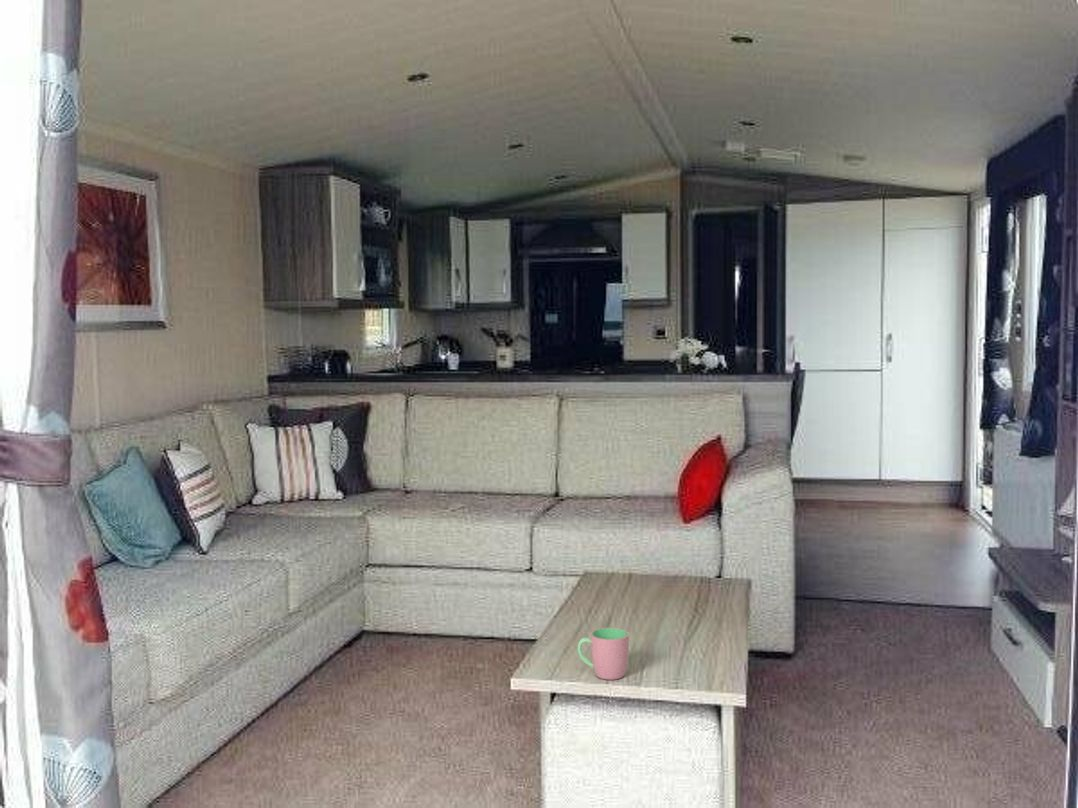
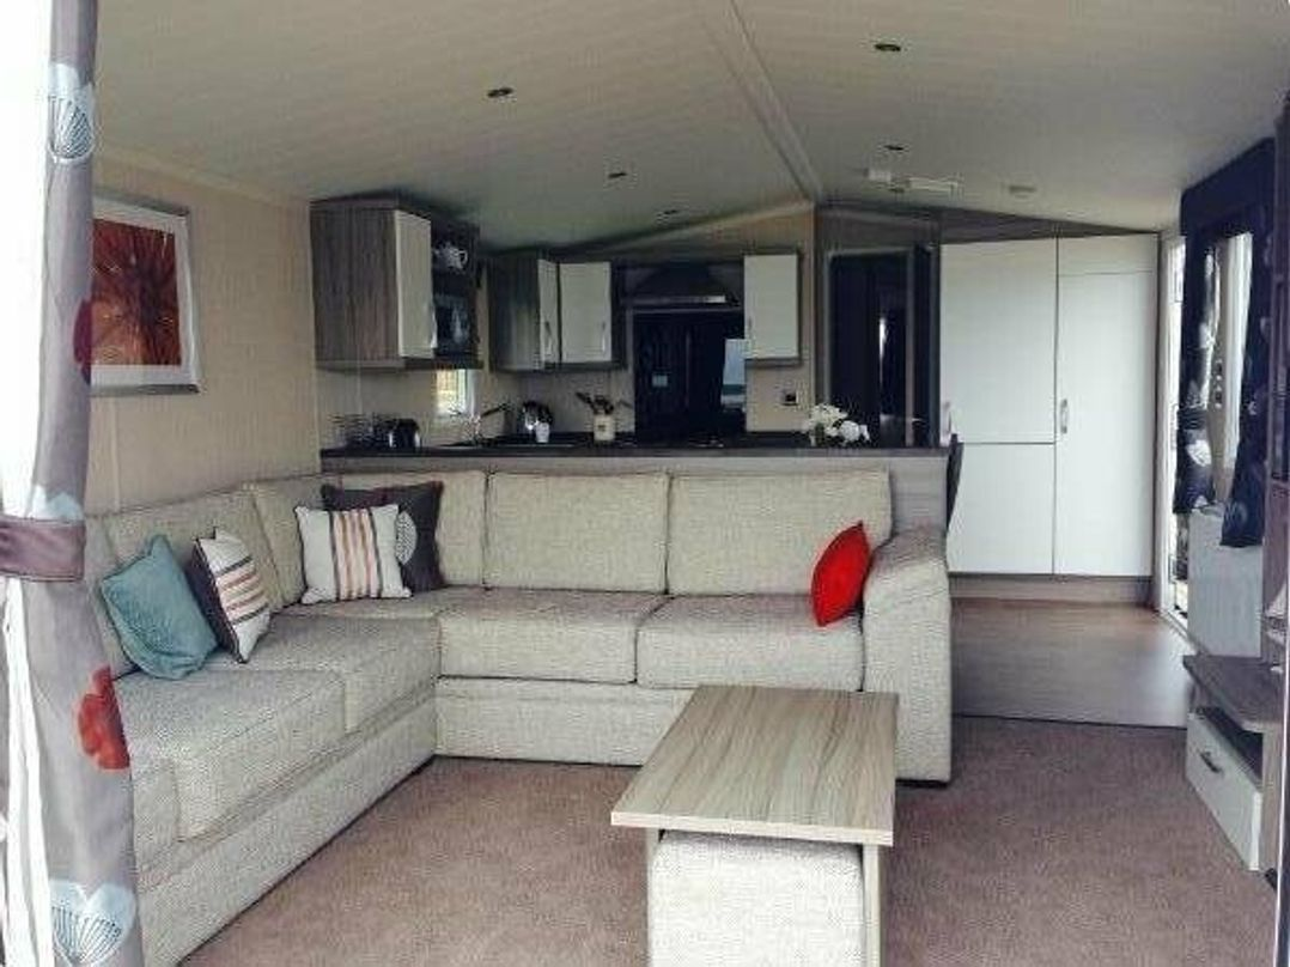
- cup [577,627,630,681]
